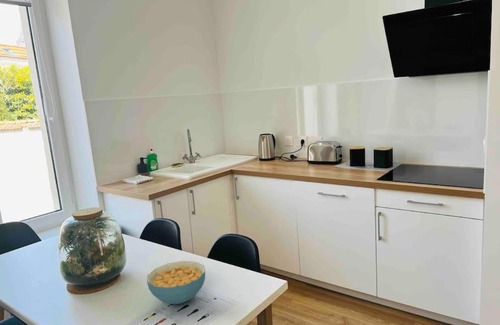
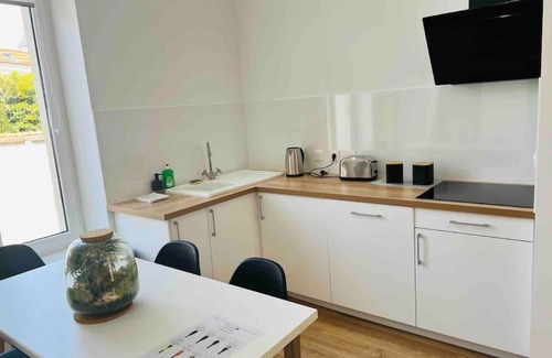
- cereal bowl [146,260,206,305]
